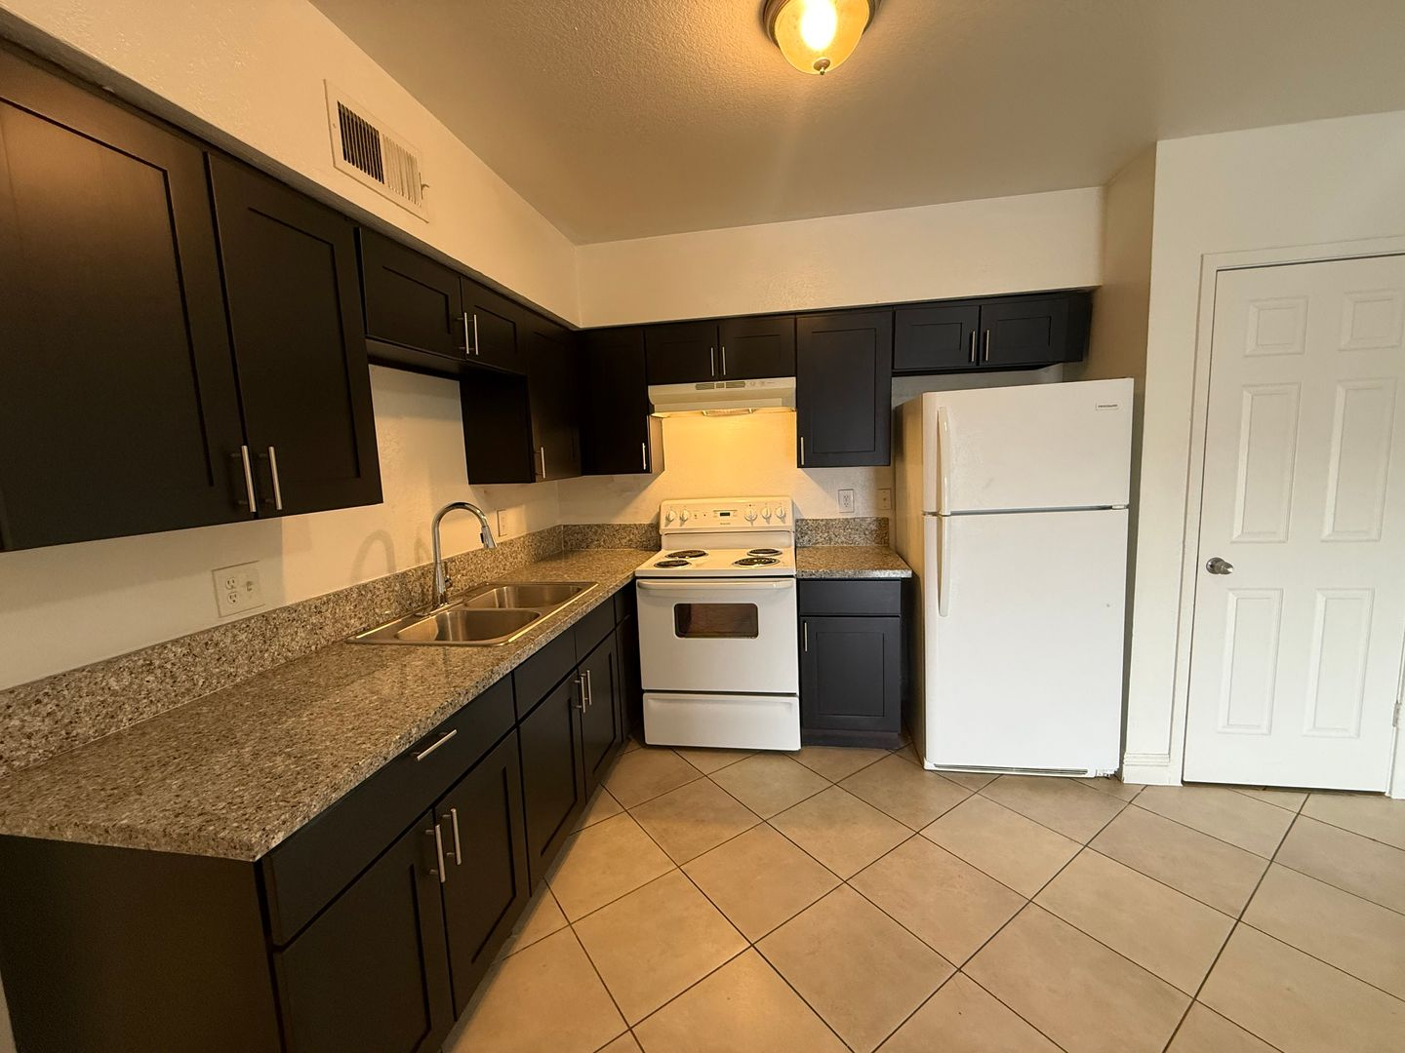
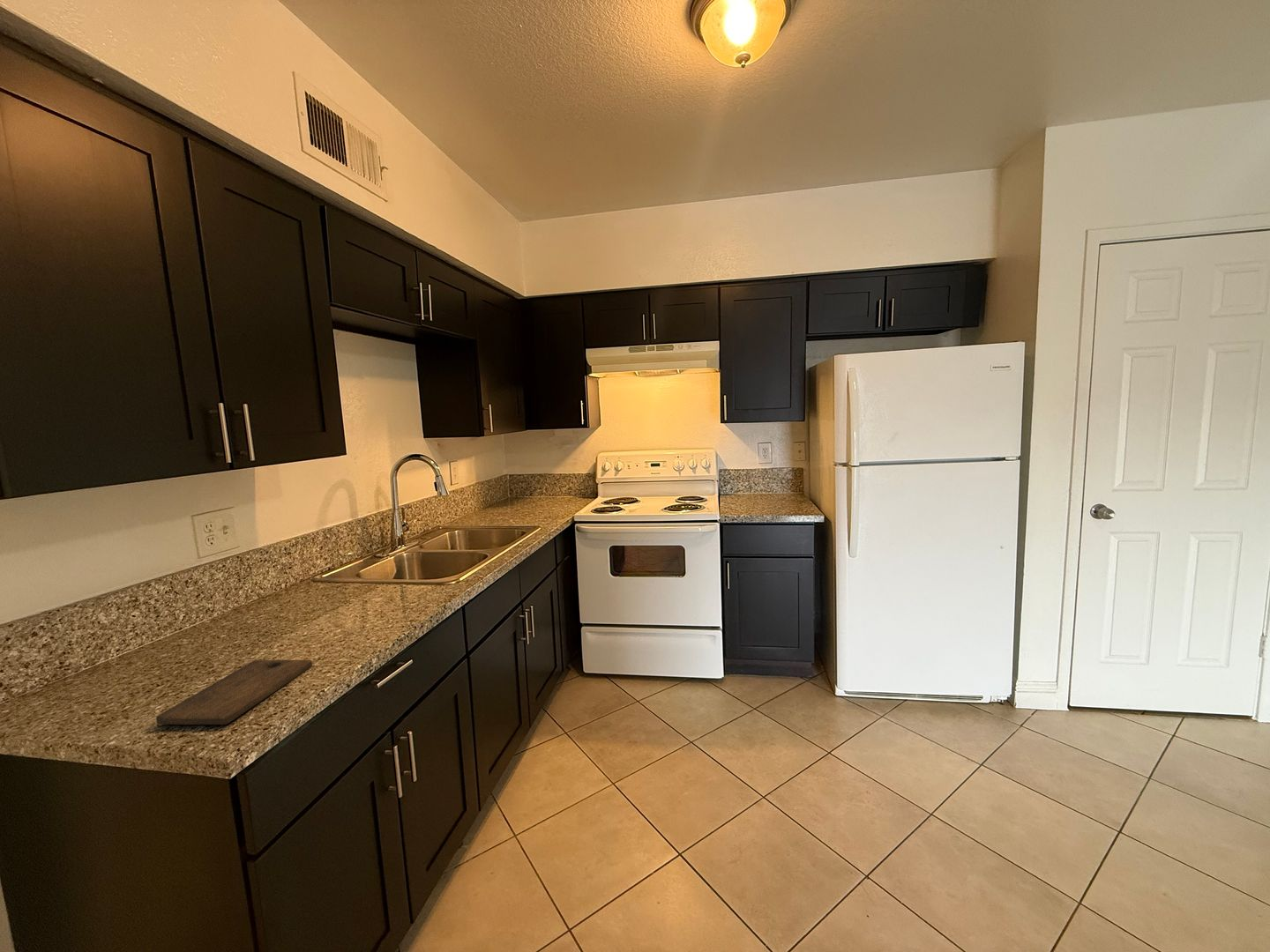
+ cutting board [155,659,313,725]
